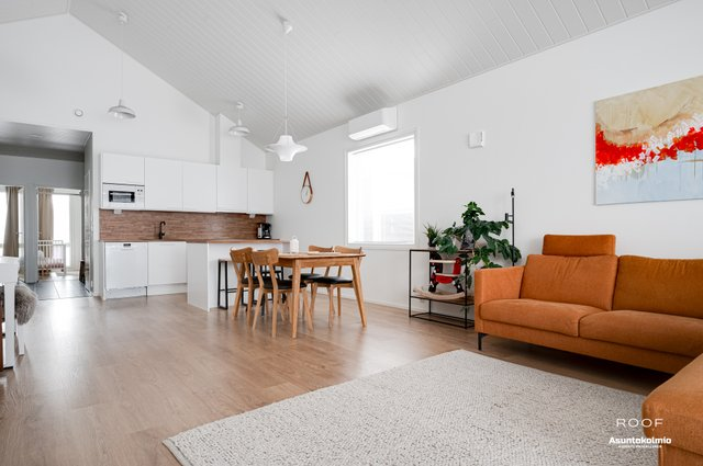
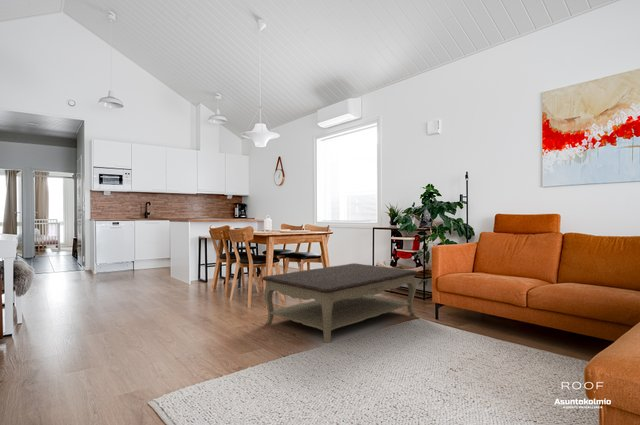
+ coffee table [261,262,419,344]
